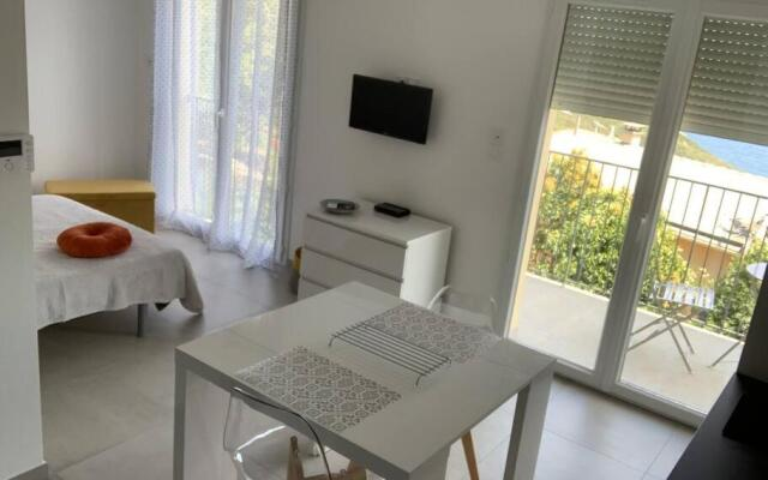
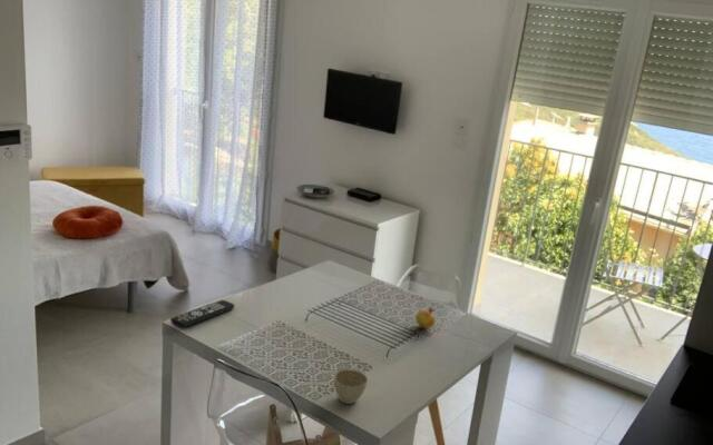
+ remote control [169,299,235,329]
+ flower pot [333,368,369,405]
+ fruit [414,306,437,329]
